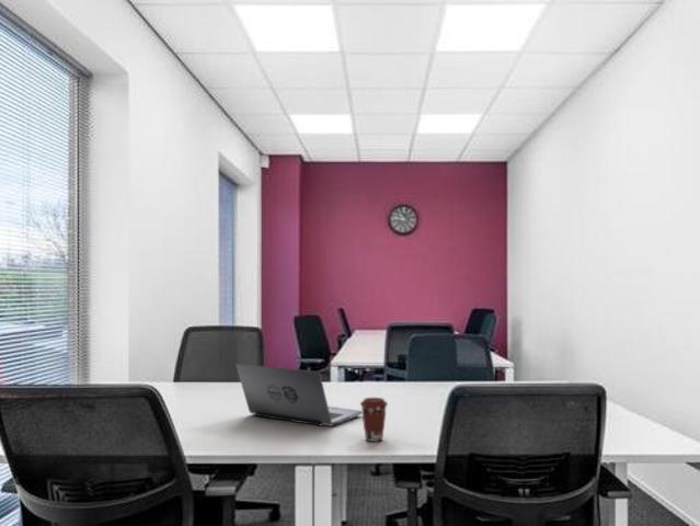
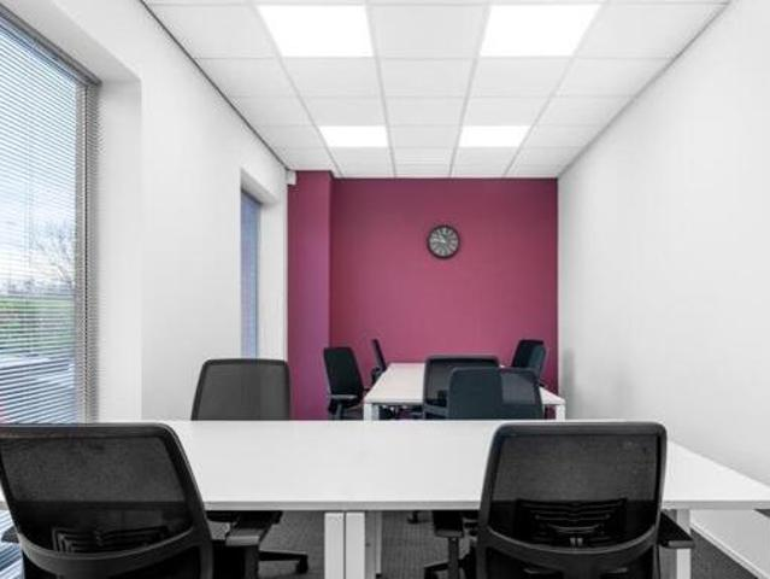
- laptop [234,363,363,427]
- coffee cup [359,397,389,443]
